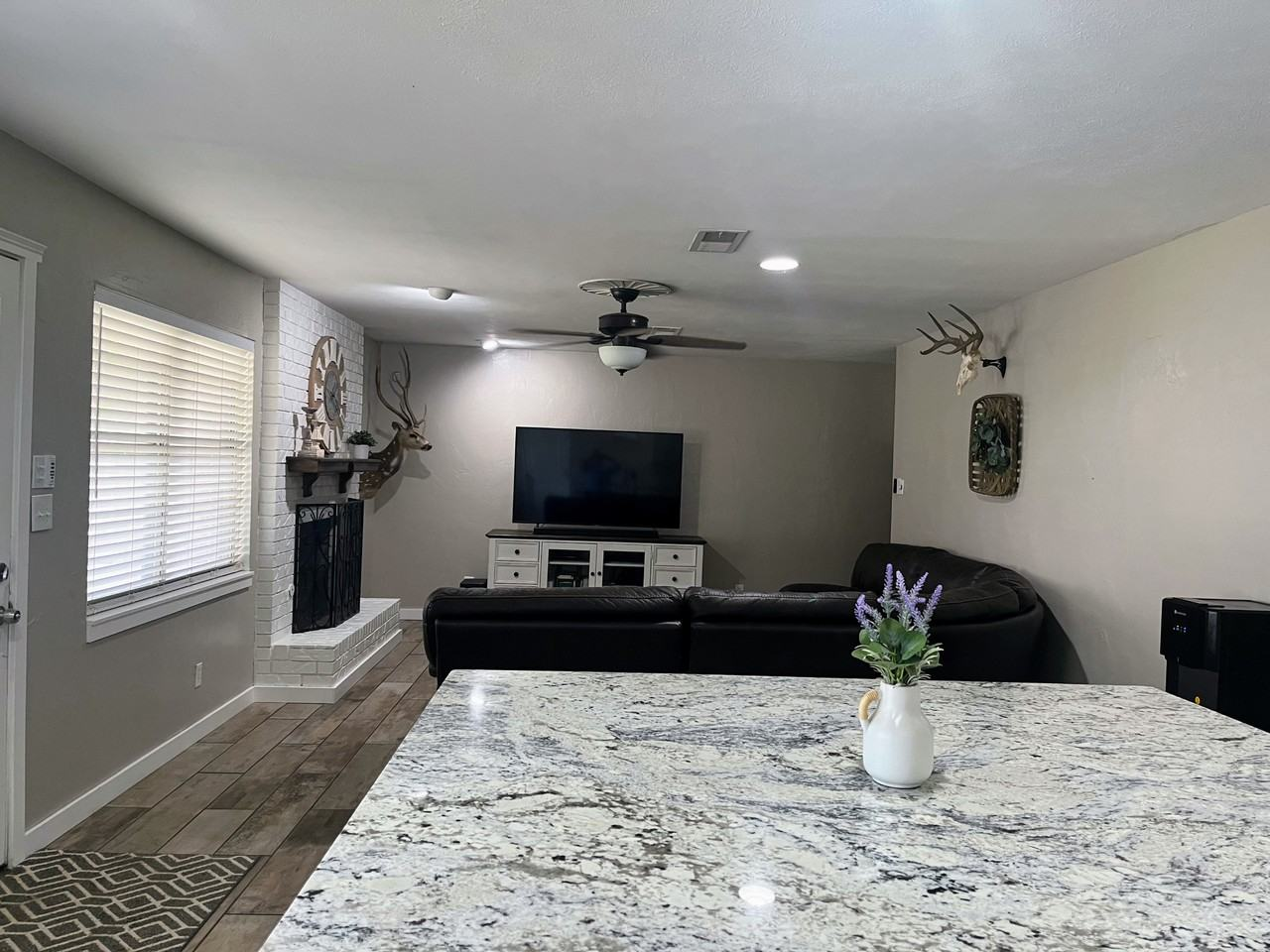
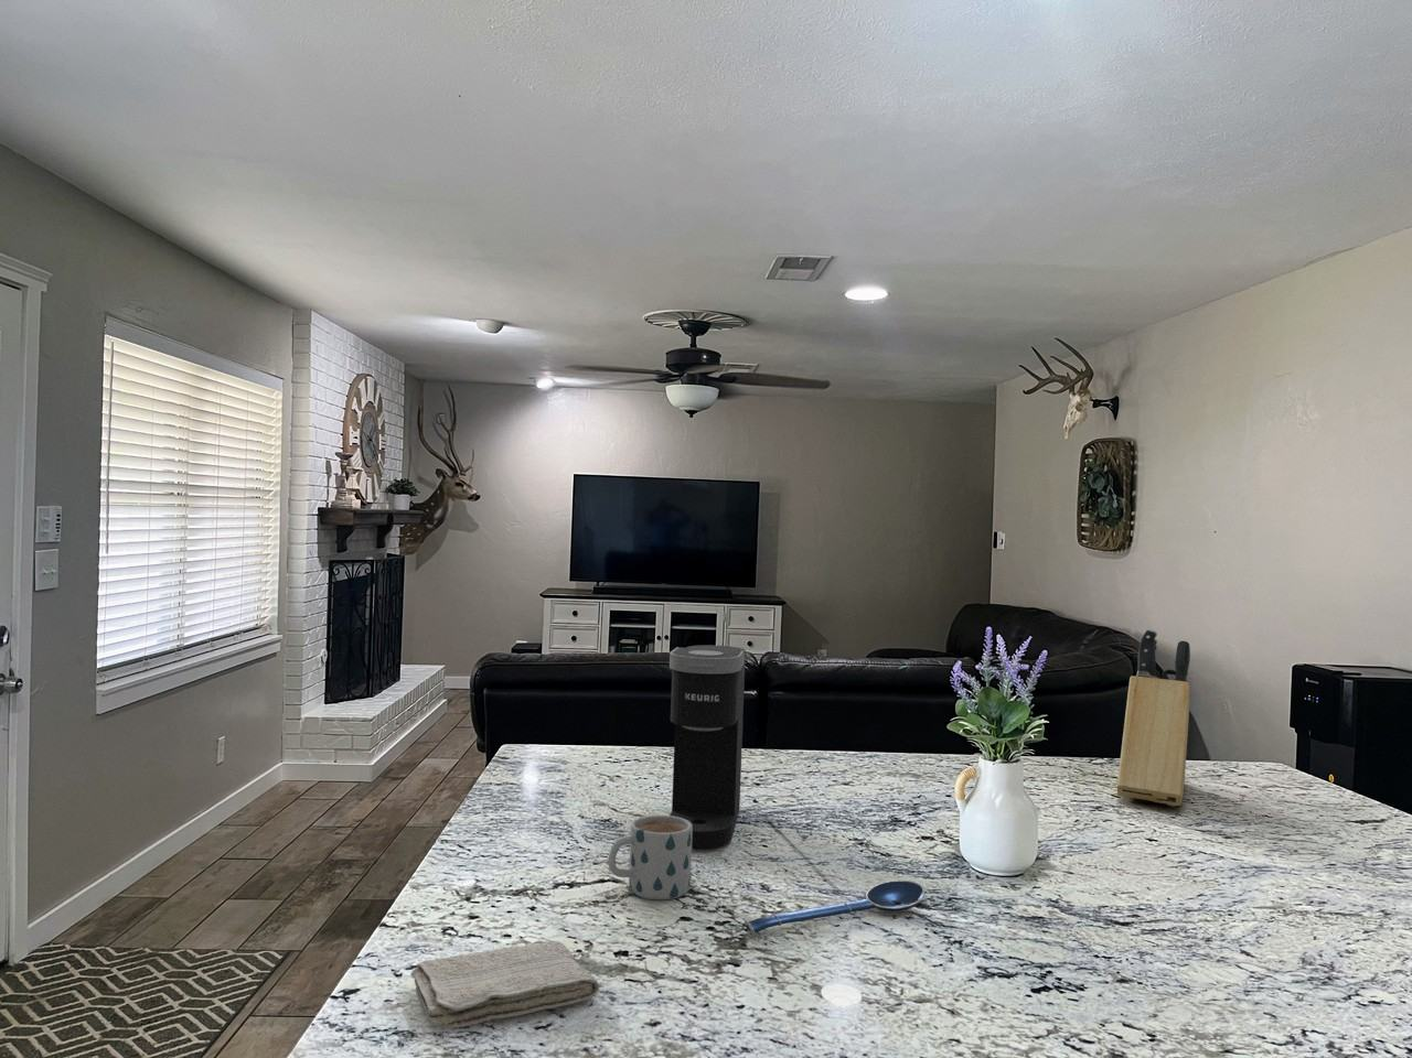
+ spoon [744,879,926,936]
+ coffee maker [668,645,747,850]
+ washcloth [409,940,600,1029]
+ knife block [1116,628,1192,807]
+ mug [607,815,693,900]
